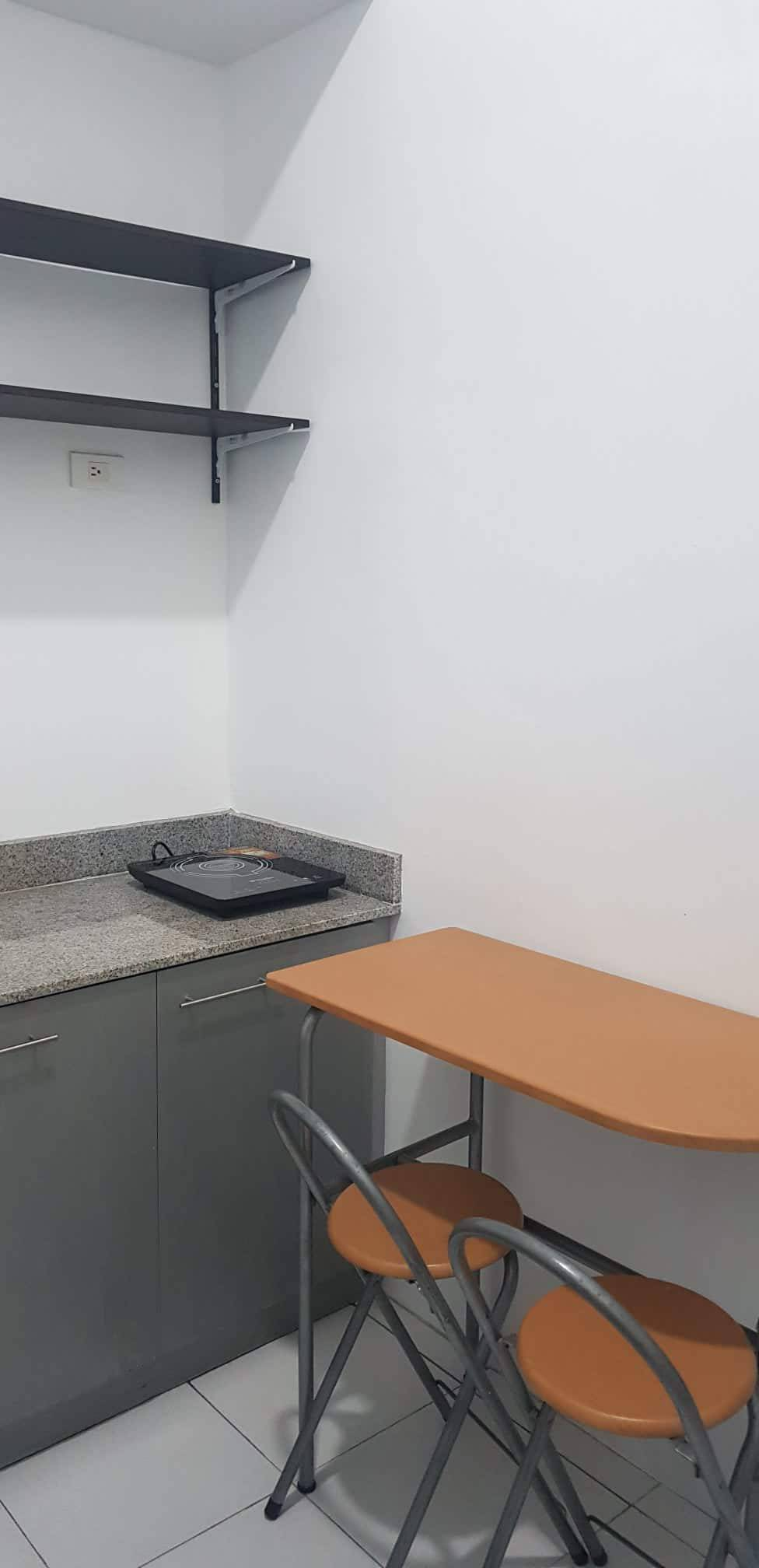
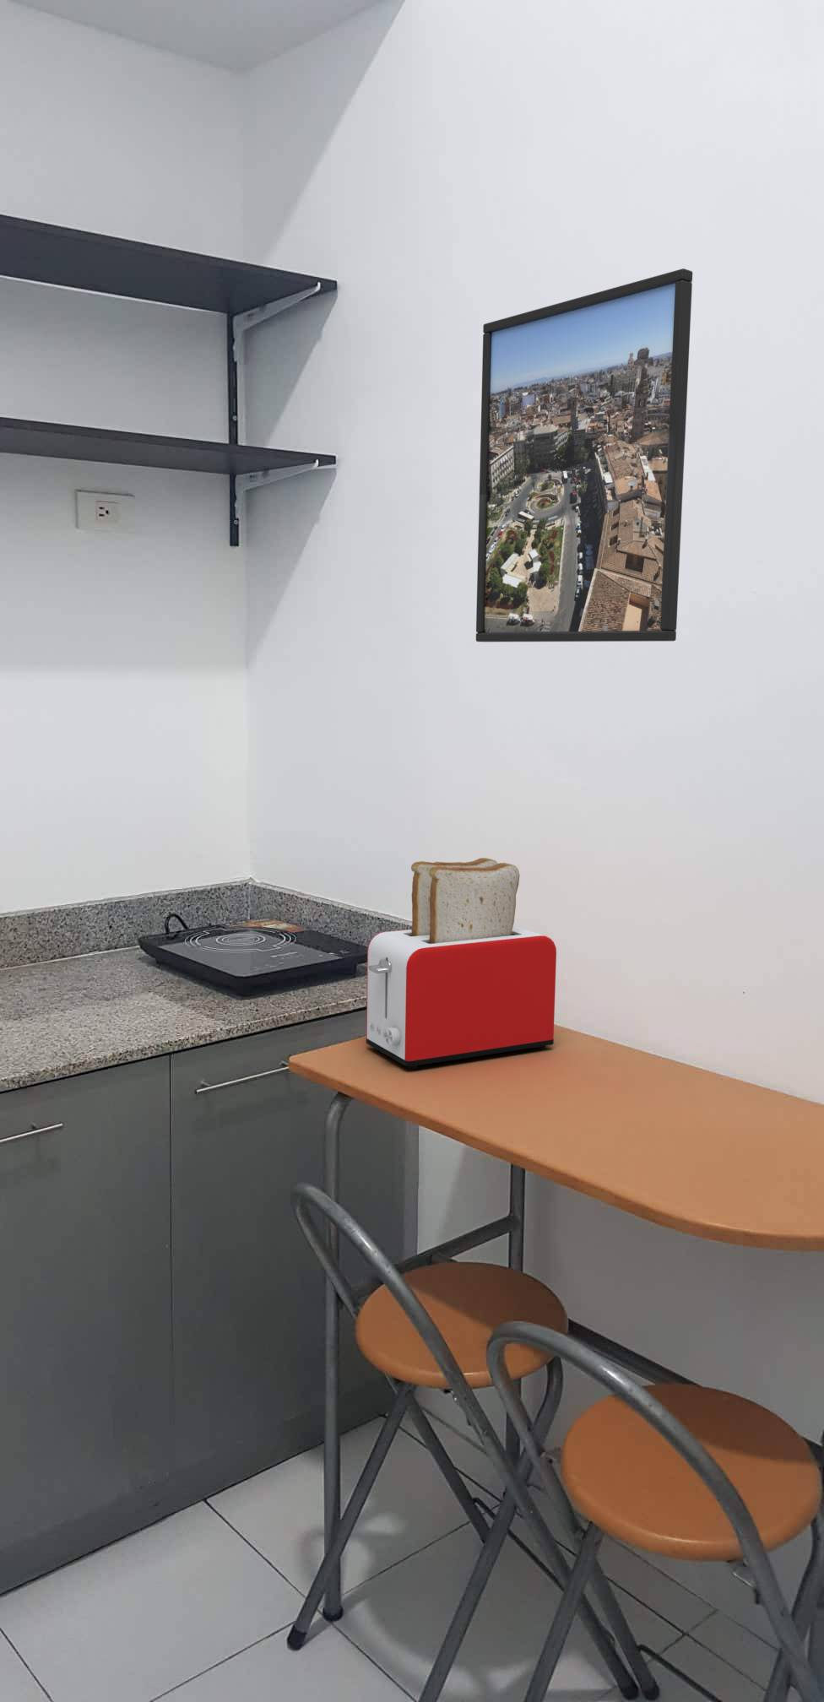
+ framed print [476,268,693,643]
+ toaster [366,856,557,1069]
